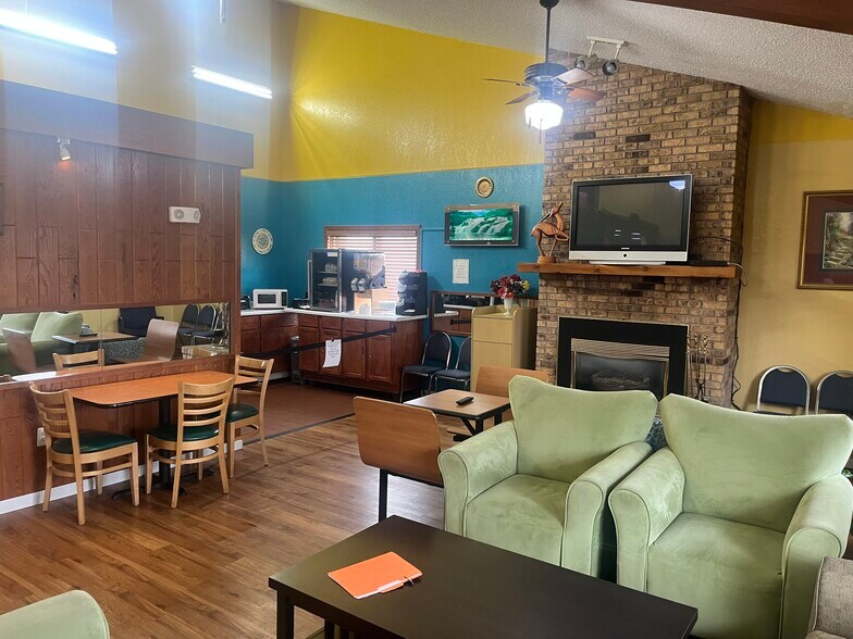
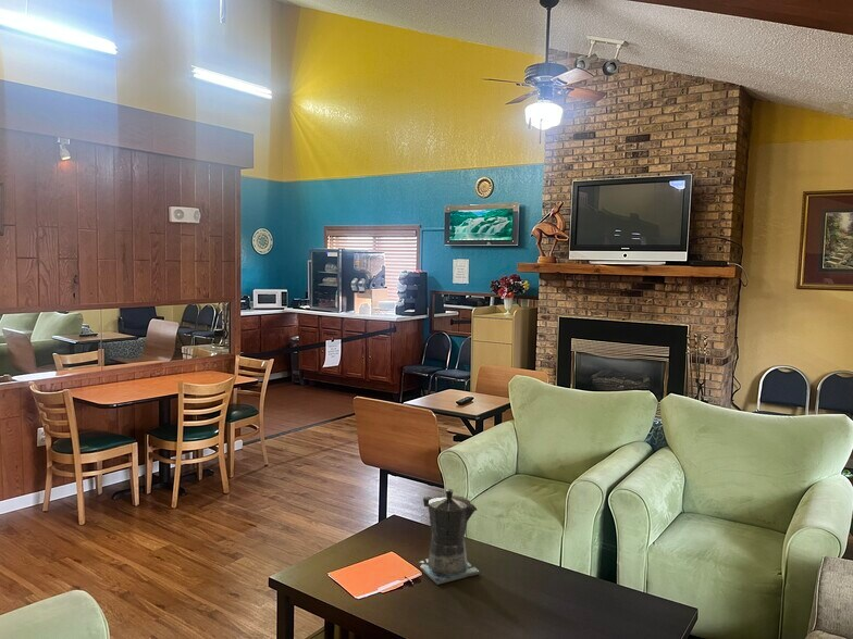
+ coffee maker [419,488,481,586]
